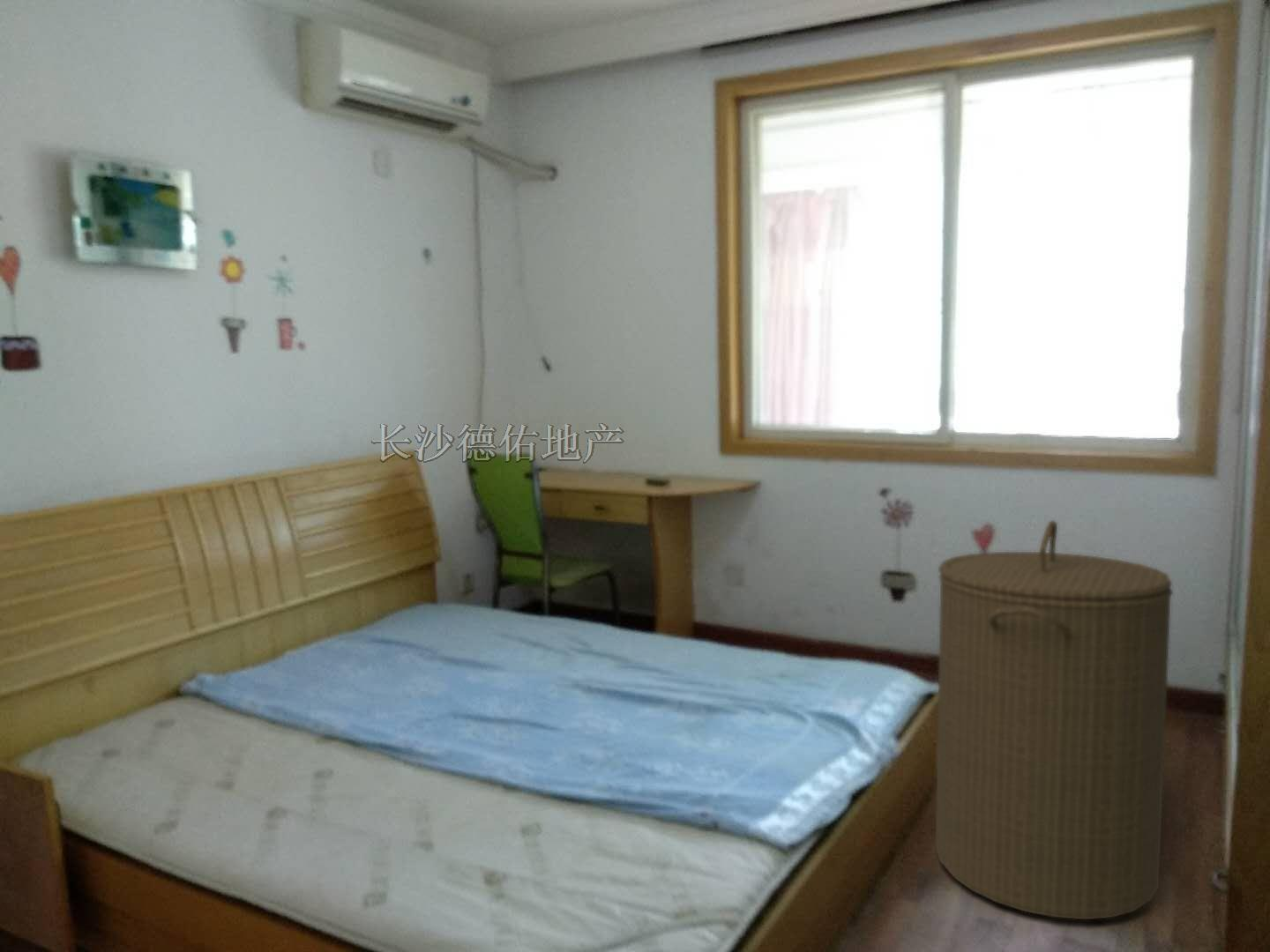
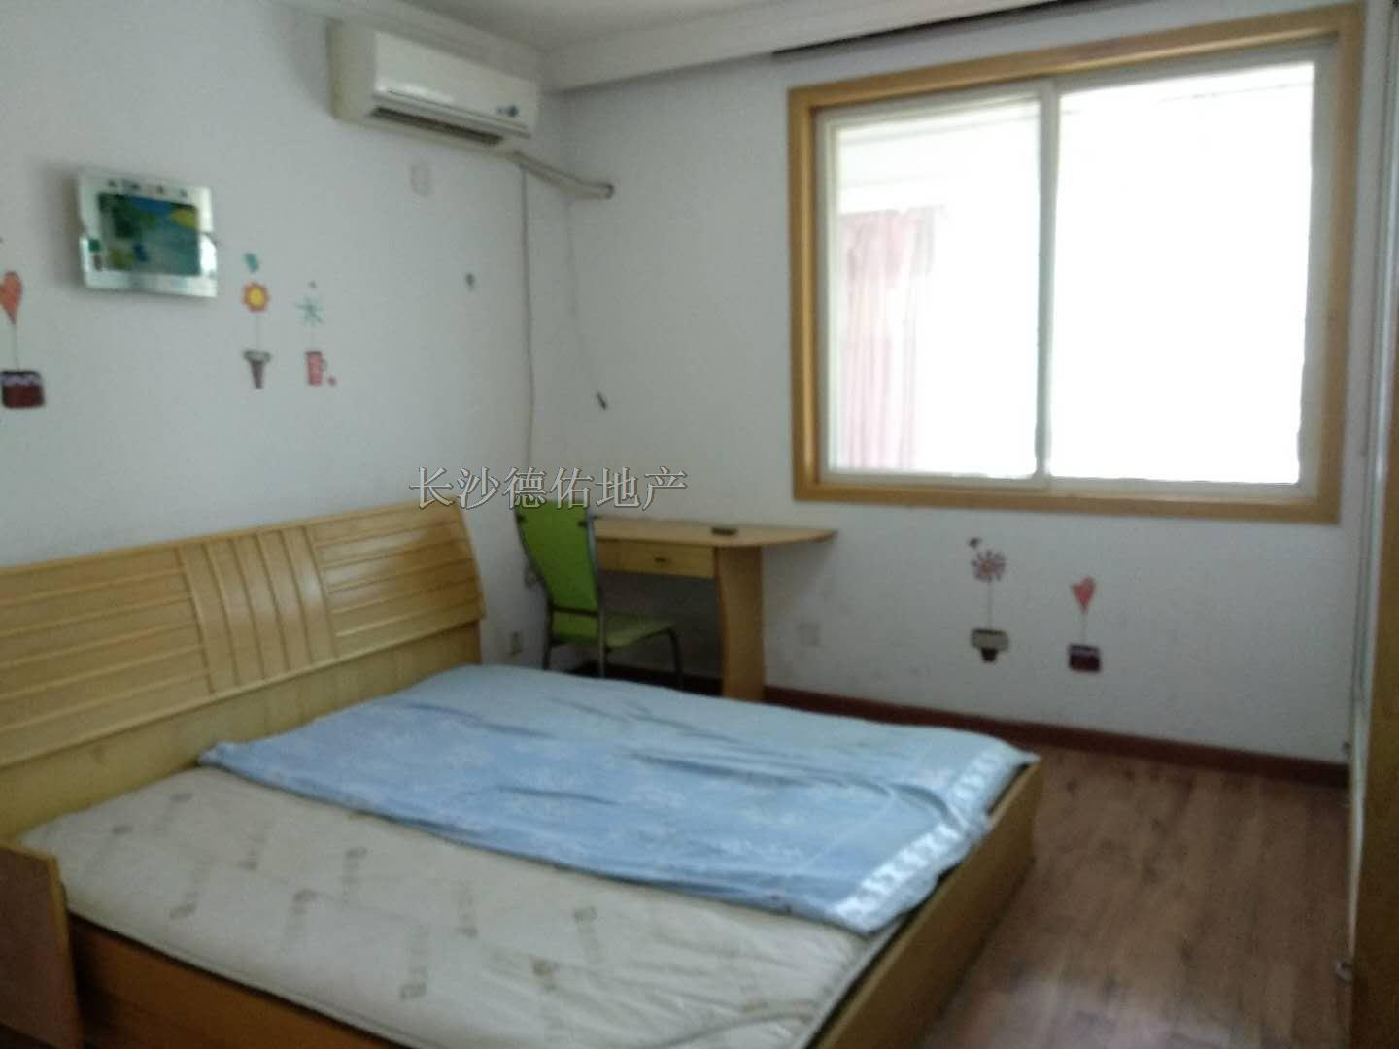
- laundry hamper [935,519,1174,920]
